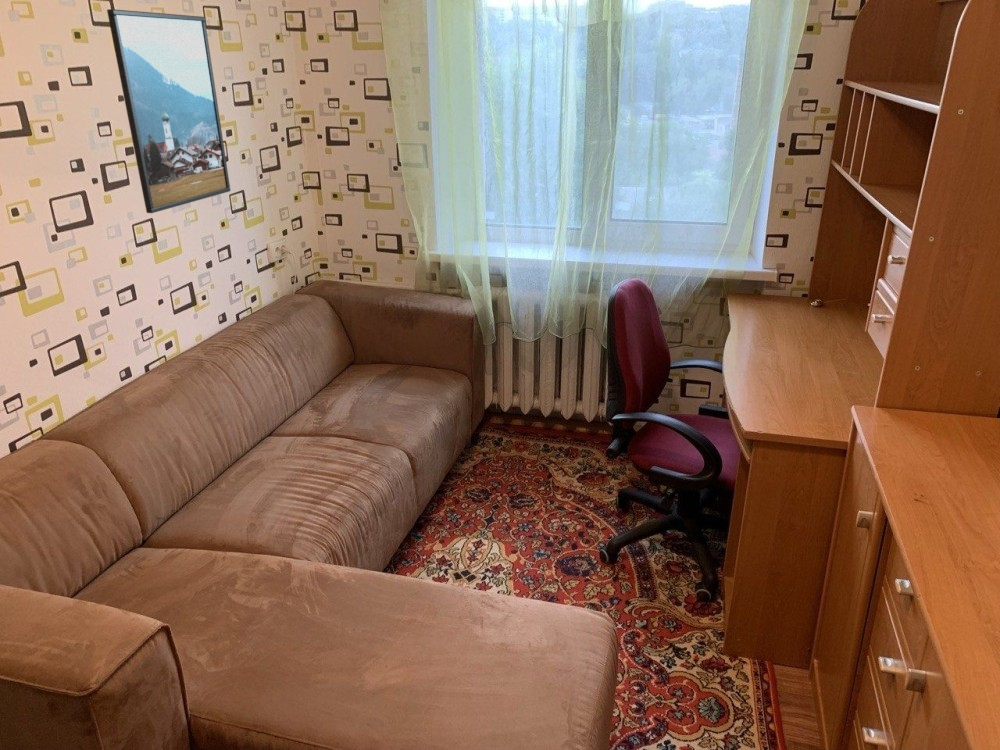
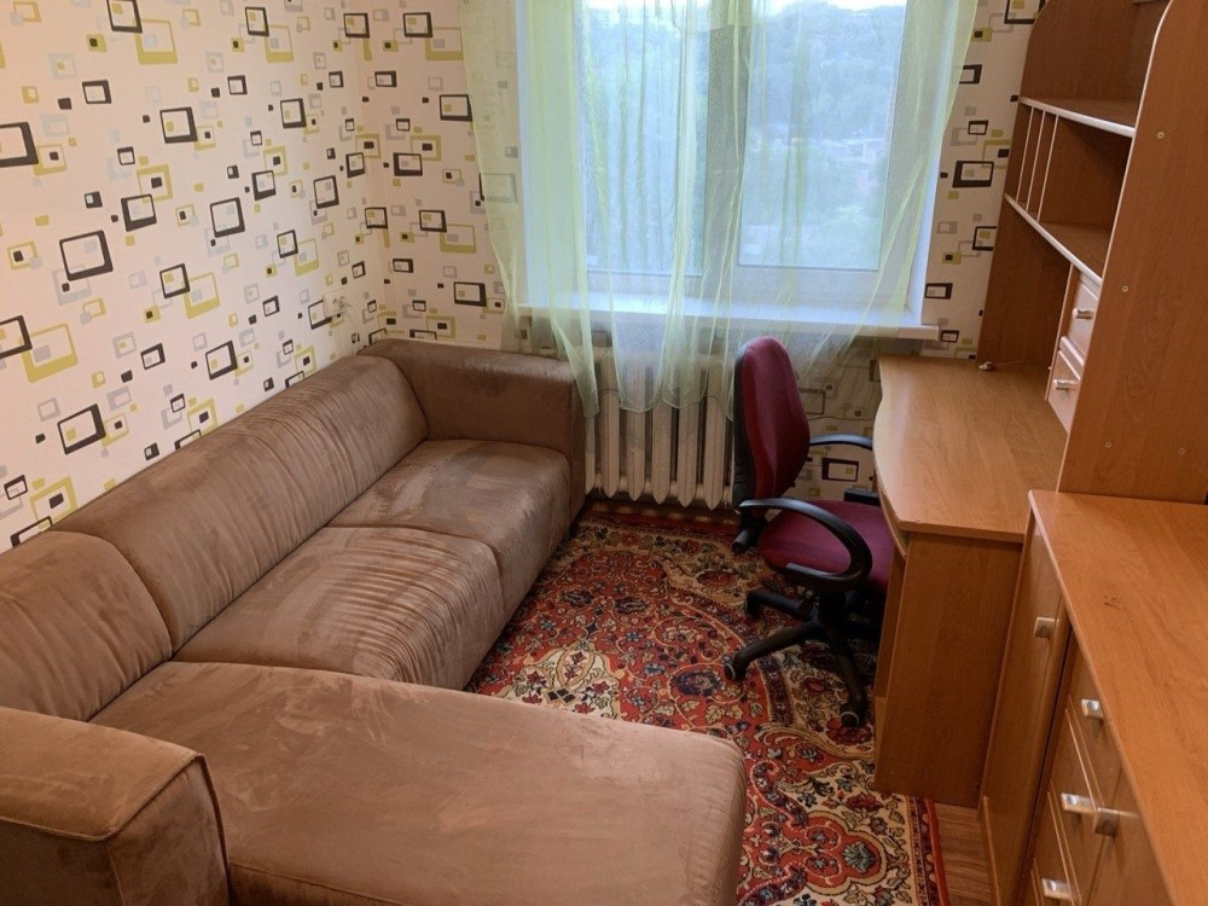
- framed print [106,8,231,214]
